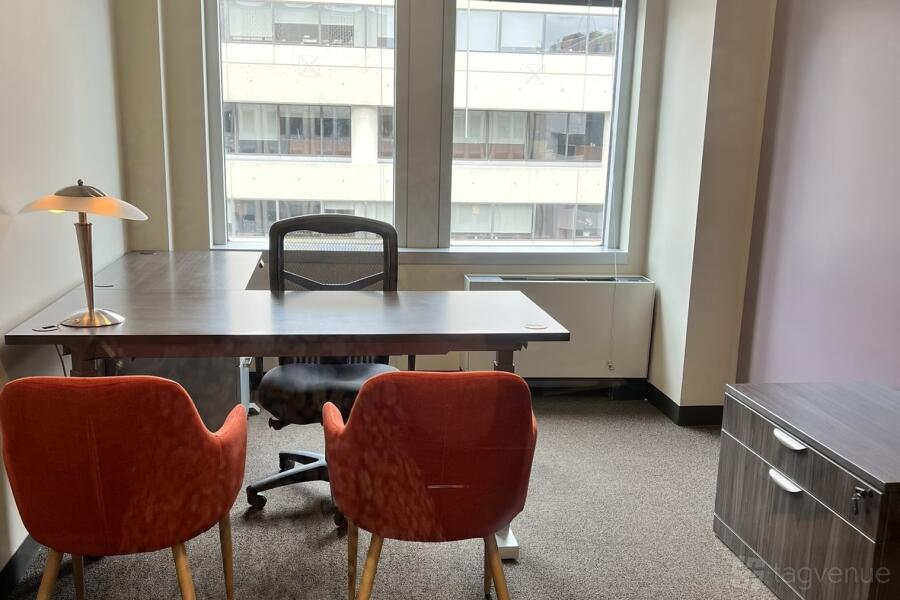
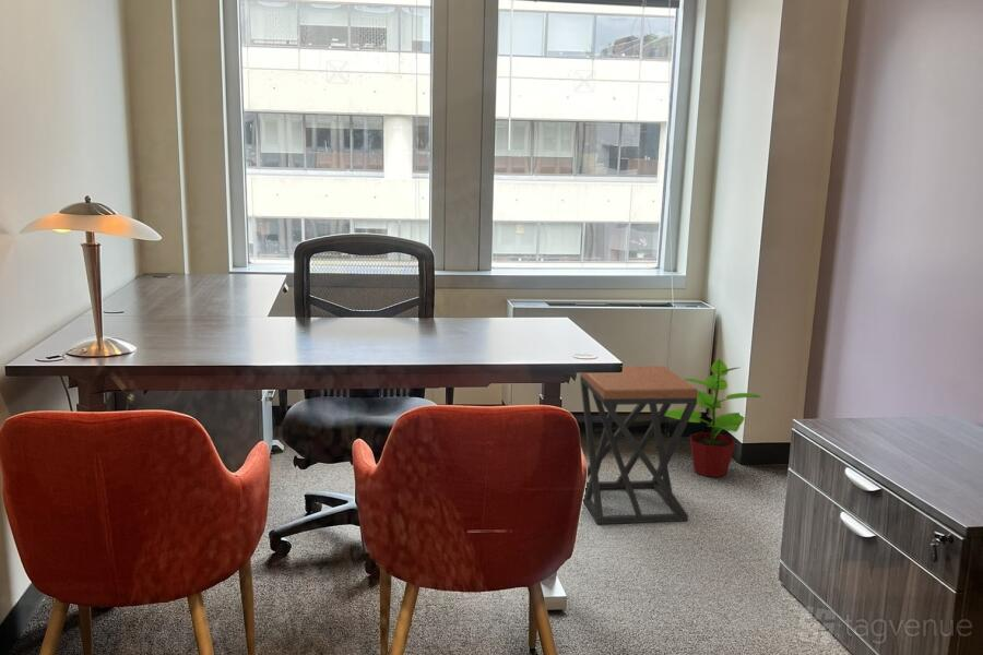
+ stool [579,365,699,525]
+ potted plant [664,356,762,478]
